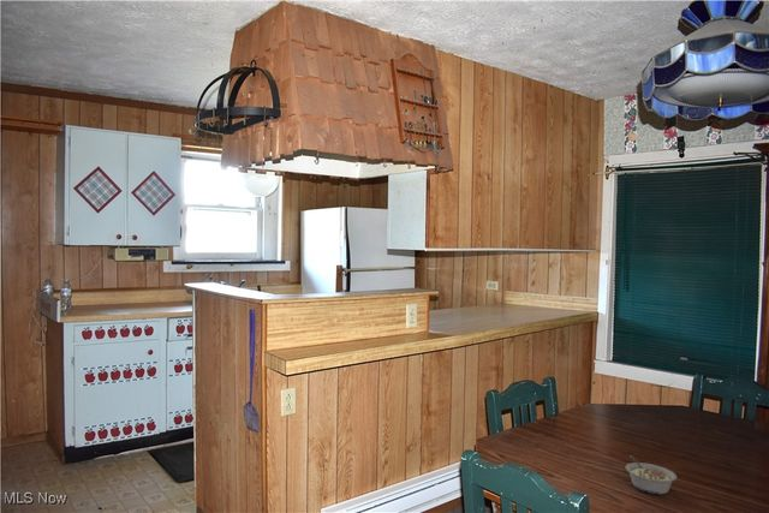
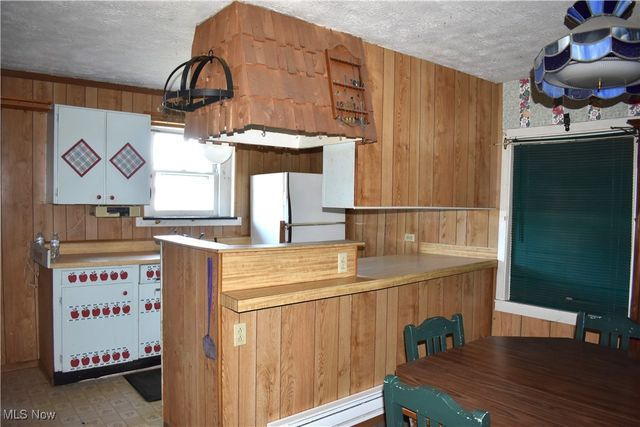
- legume [625,454,678,495]
